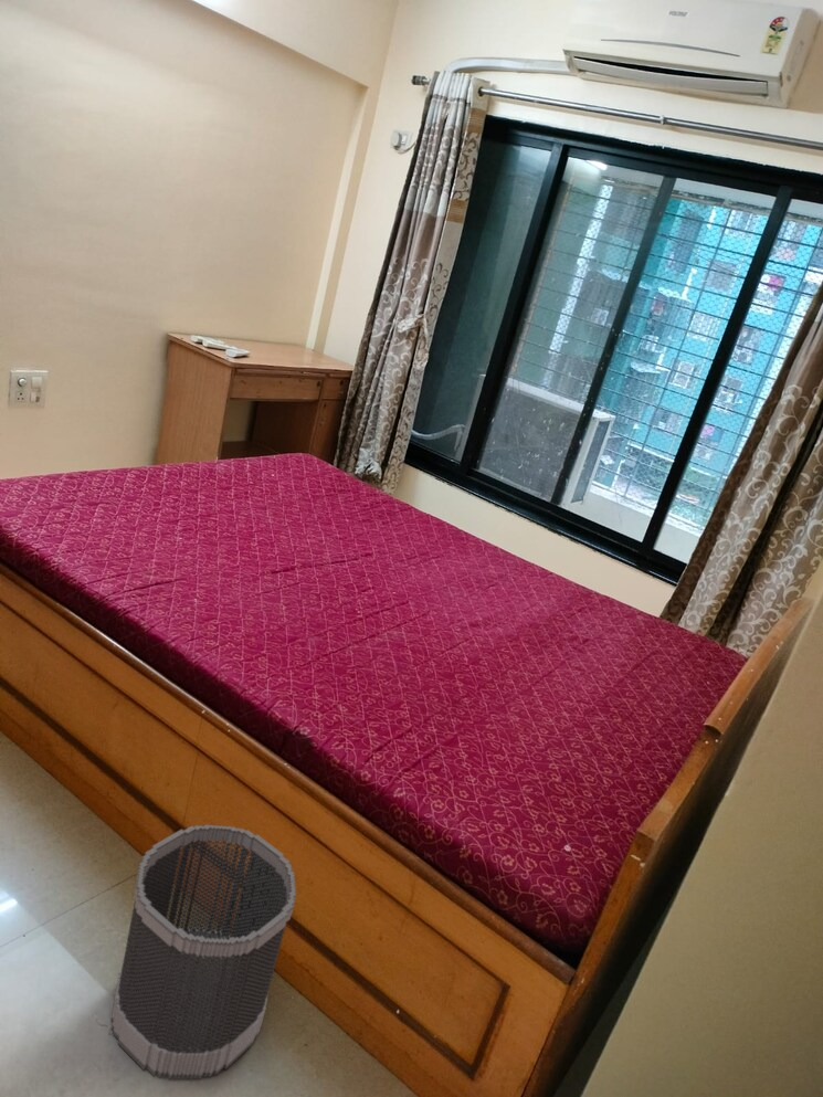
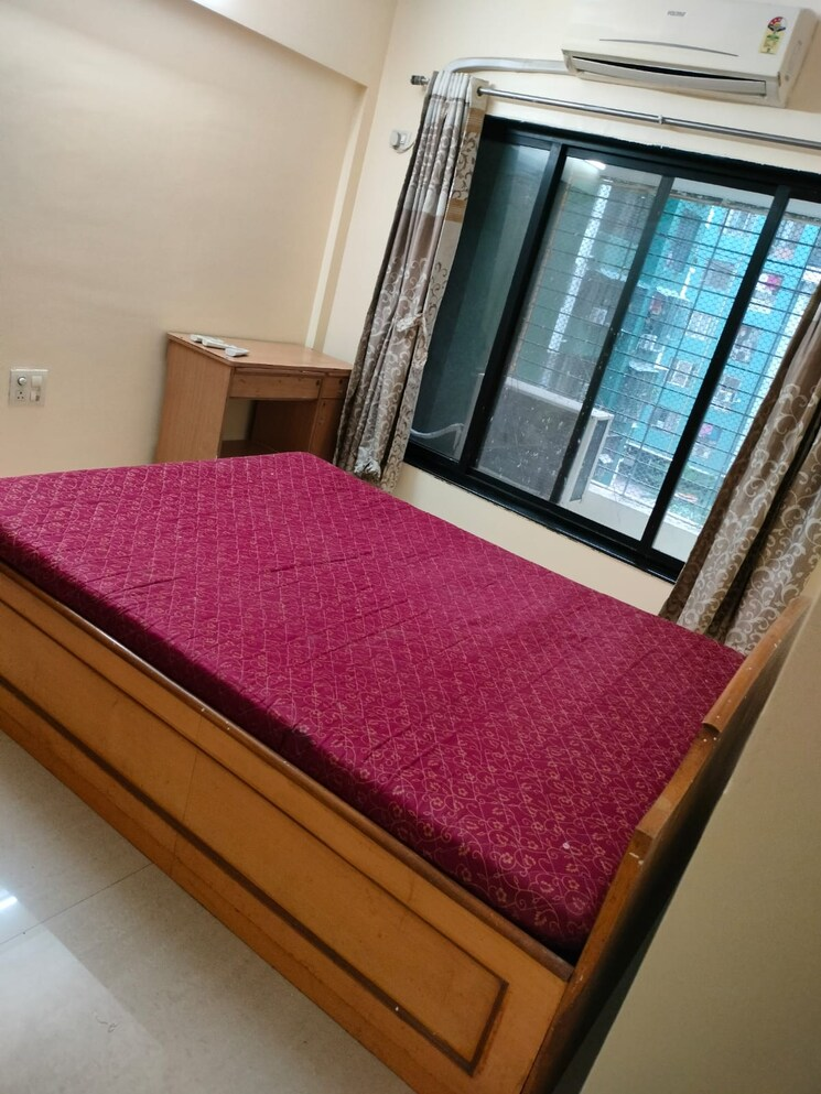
- wastebasket [110,823,297,1080]
